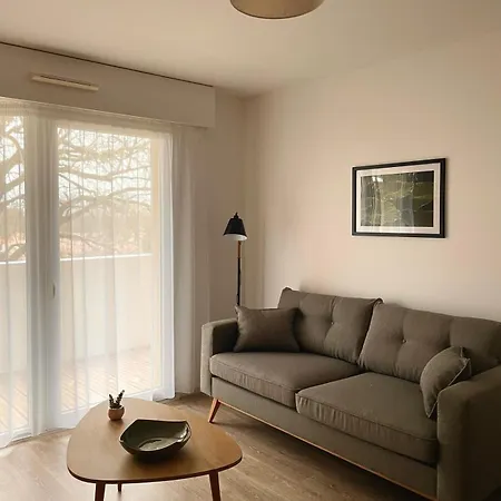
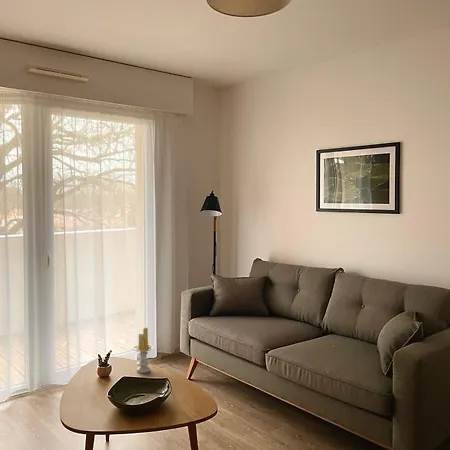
+ candle [131,327,155,374]
